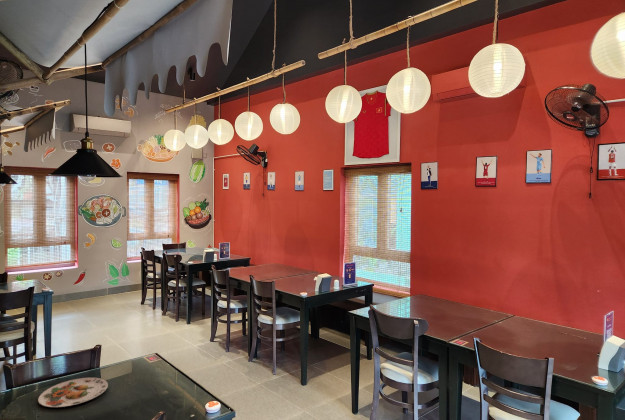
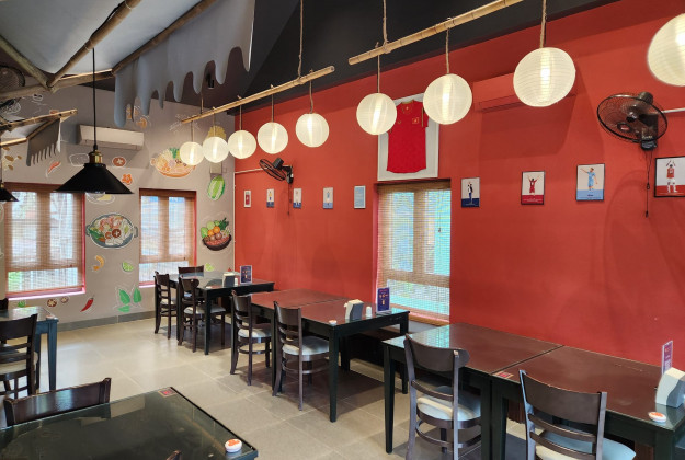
- plate [37,377,109,408]
